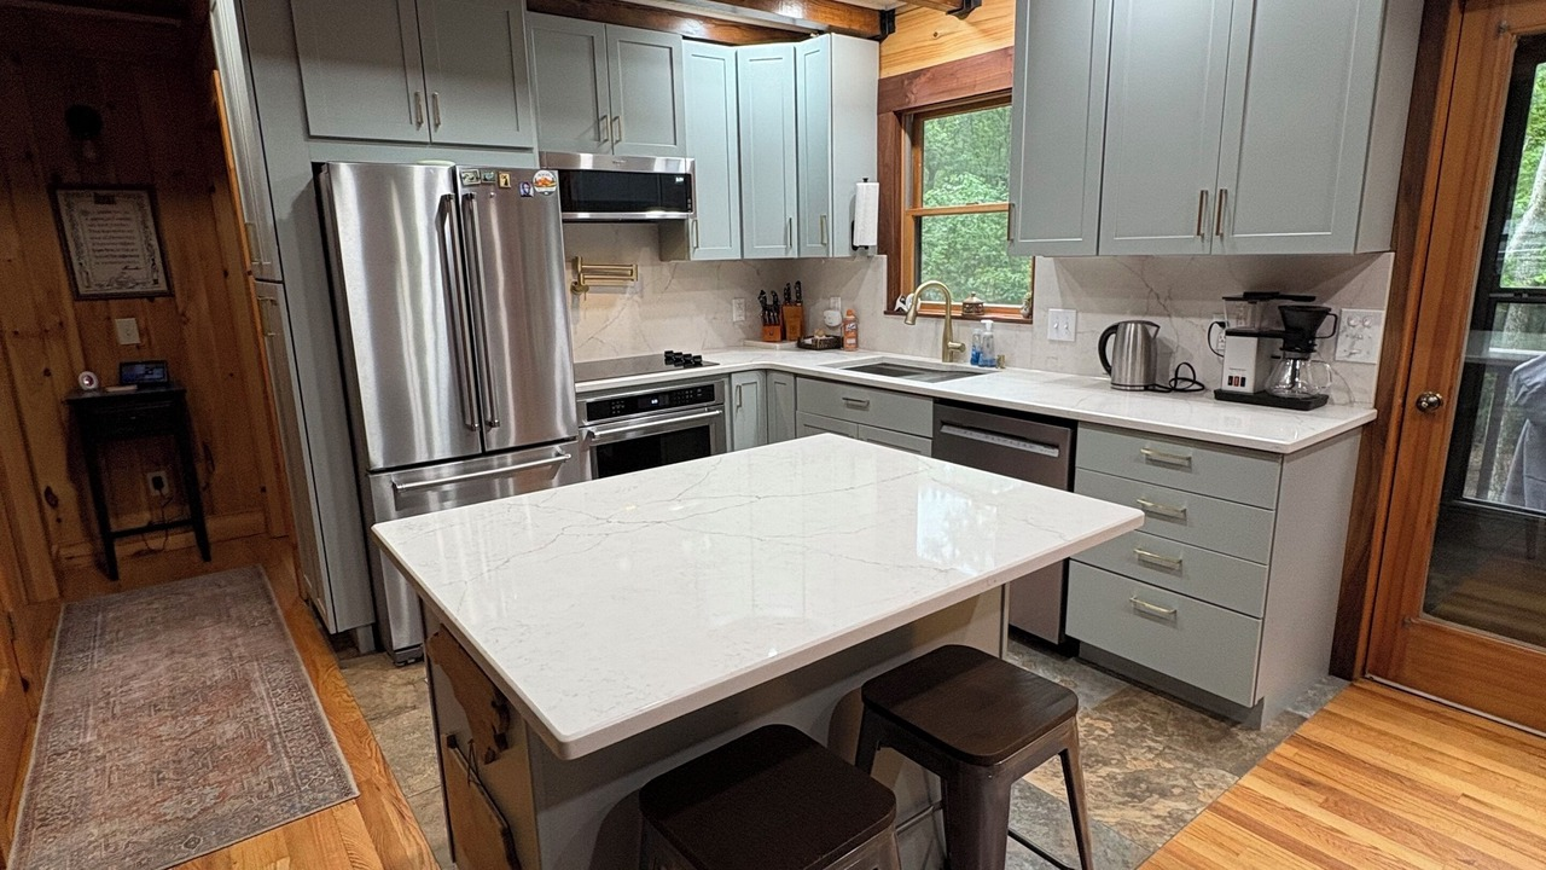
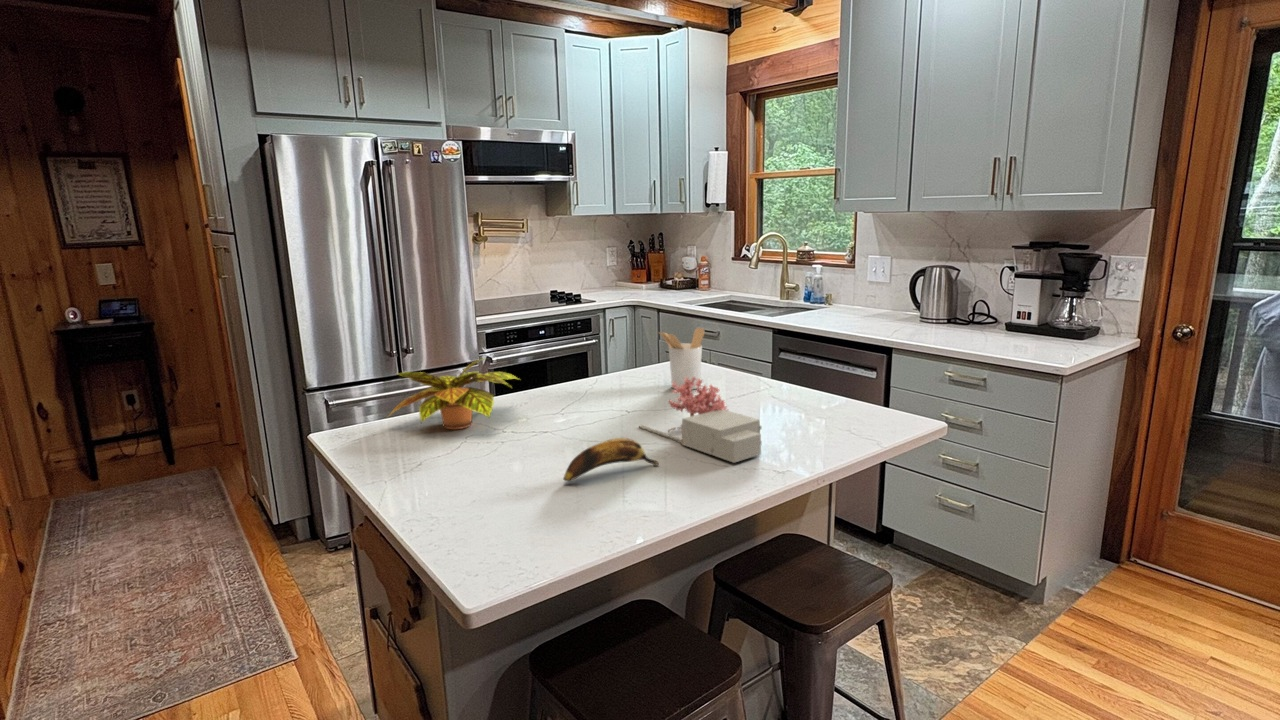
+ utensil holder [658,327,706,391]
+ banana [562,437,660,482]
+ plant [386,357,522,430]
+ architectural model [638,376,763,464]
